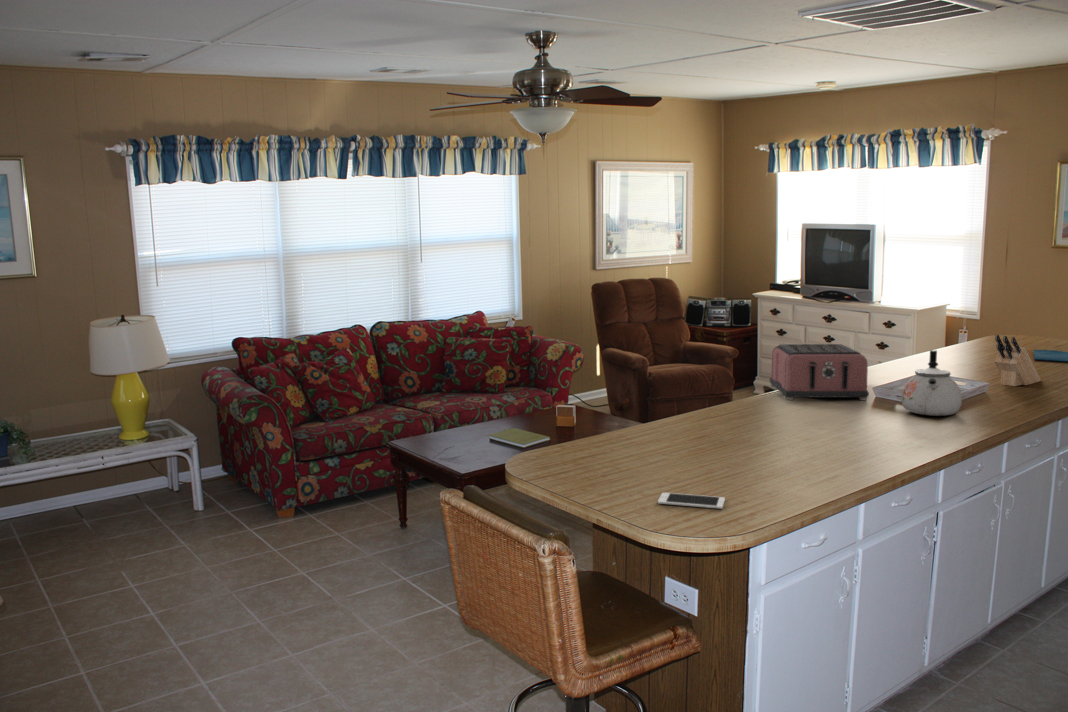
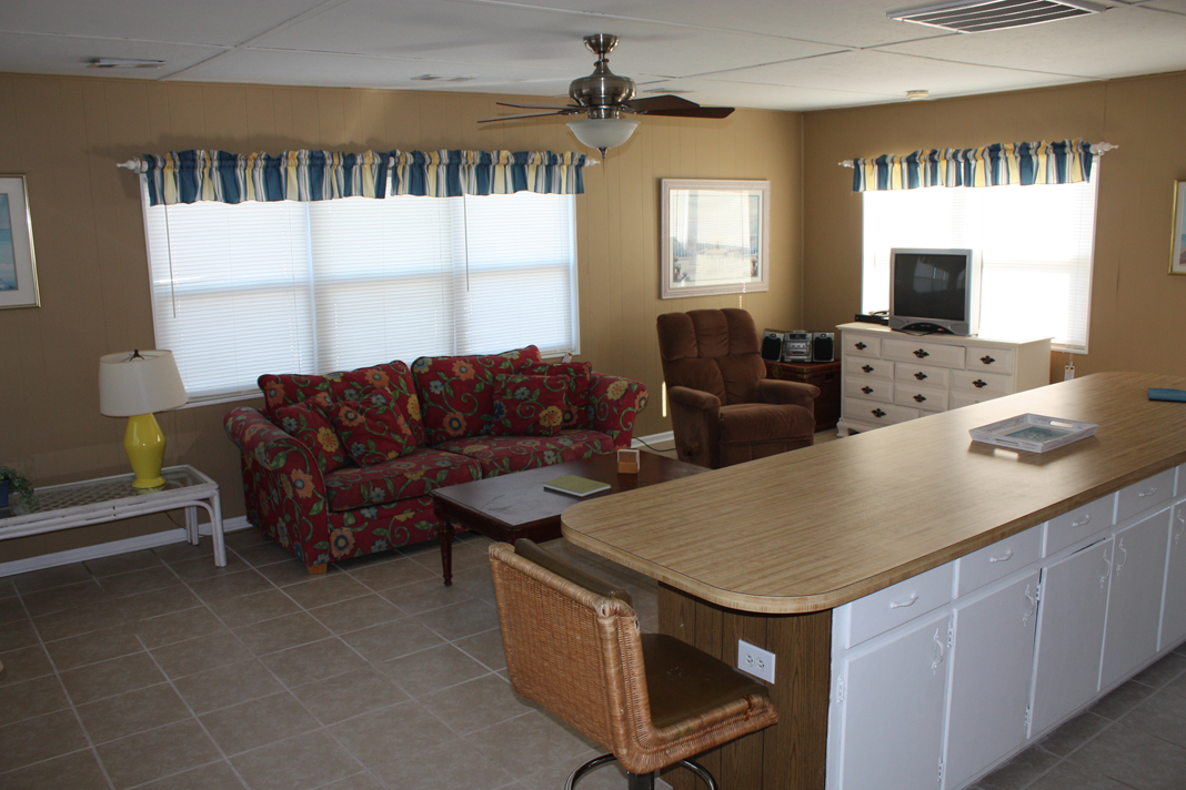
- toaster [769,343,870,401]
- kettle [901,349,963,417]
- knife block [993,333,1042,387]
- cell phone [657,492,726,510]
